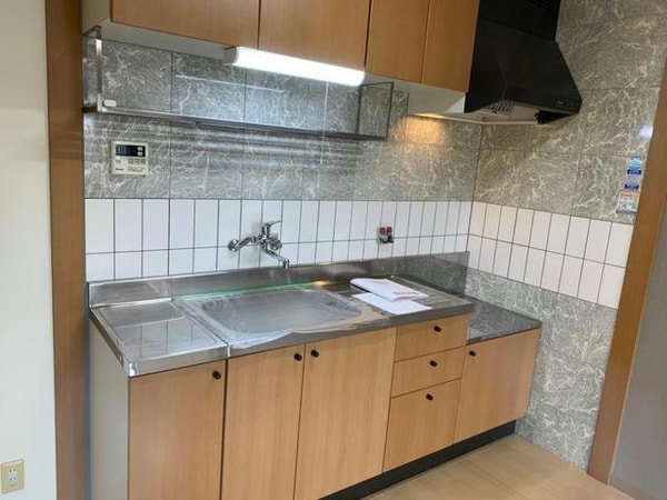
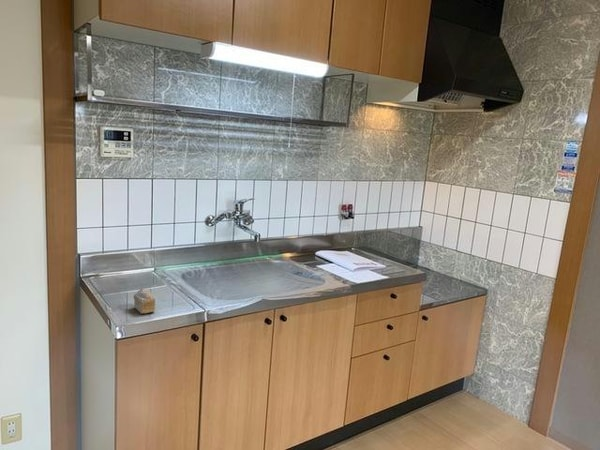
+ cake slice [133,288,156,315]
